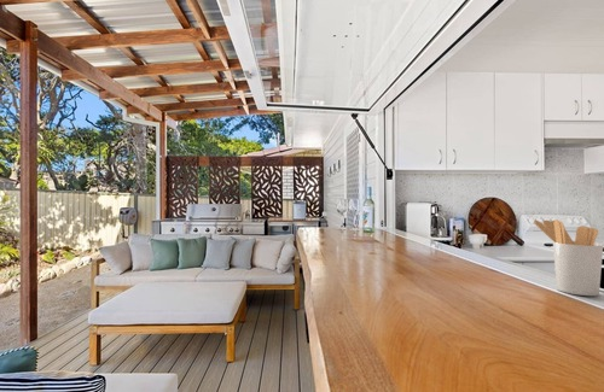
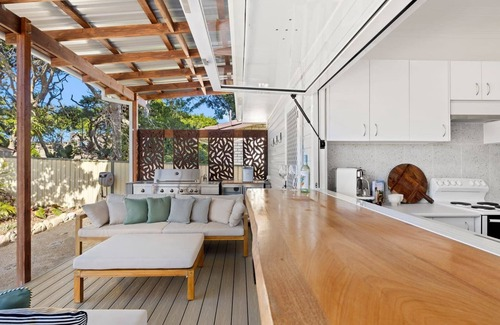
- utensil holder [533,218,604,297]
